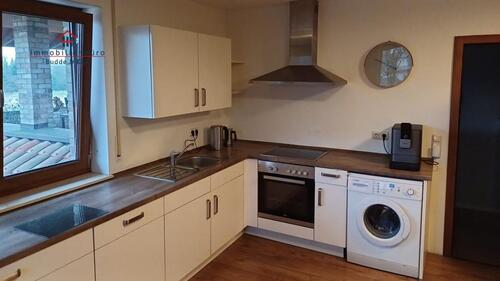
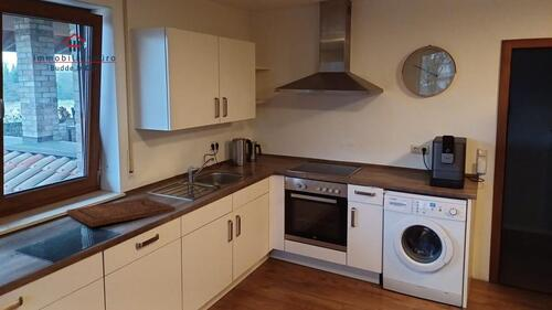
+ cutting board [65,196,177,228]
